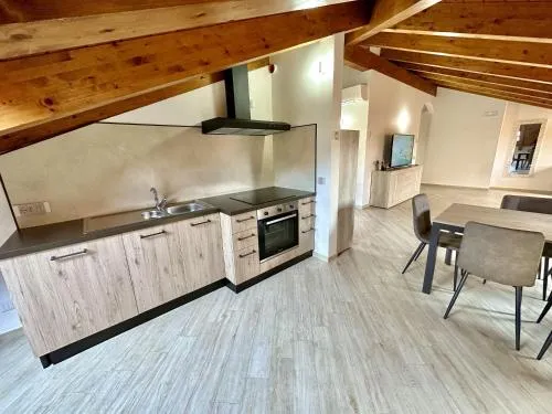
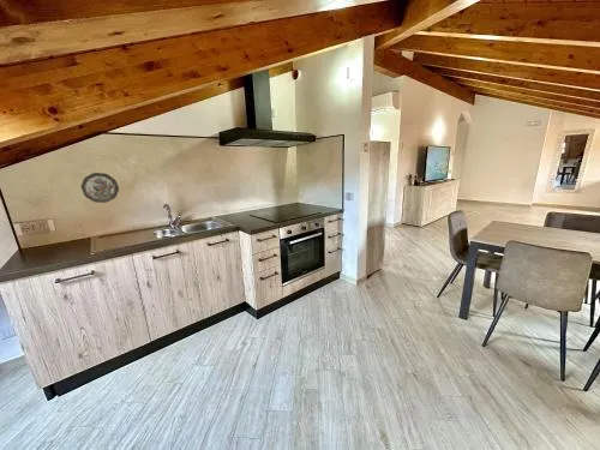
+ decorative plate [80,172,120,204]
